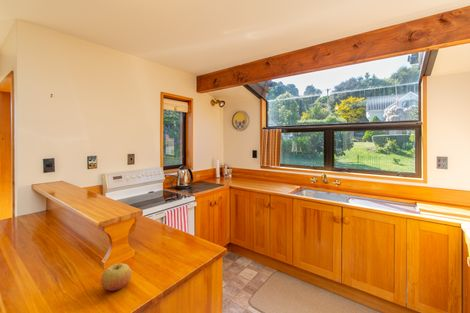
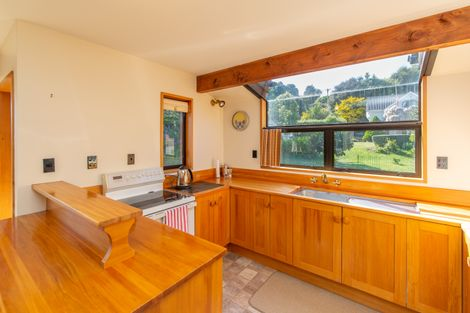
- apple [100,263,132,292]
